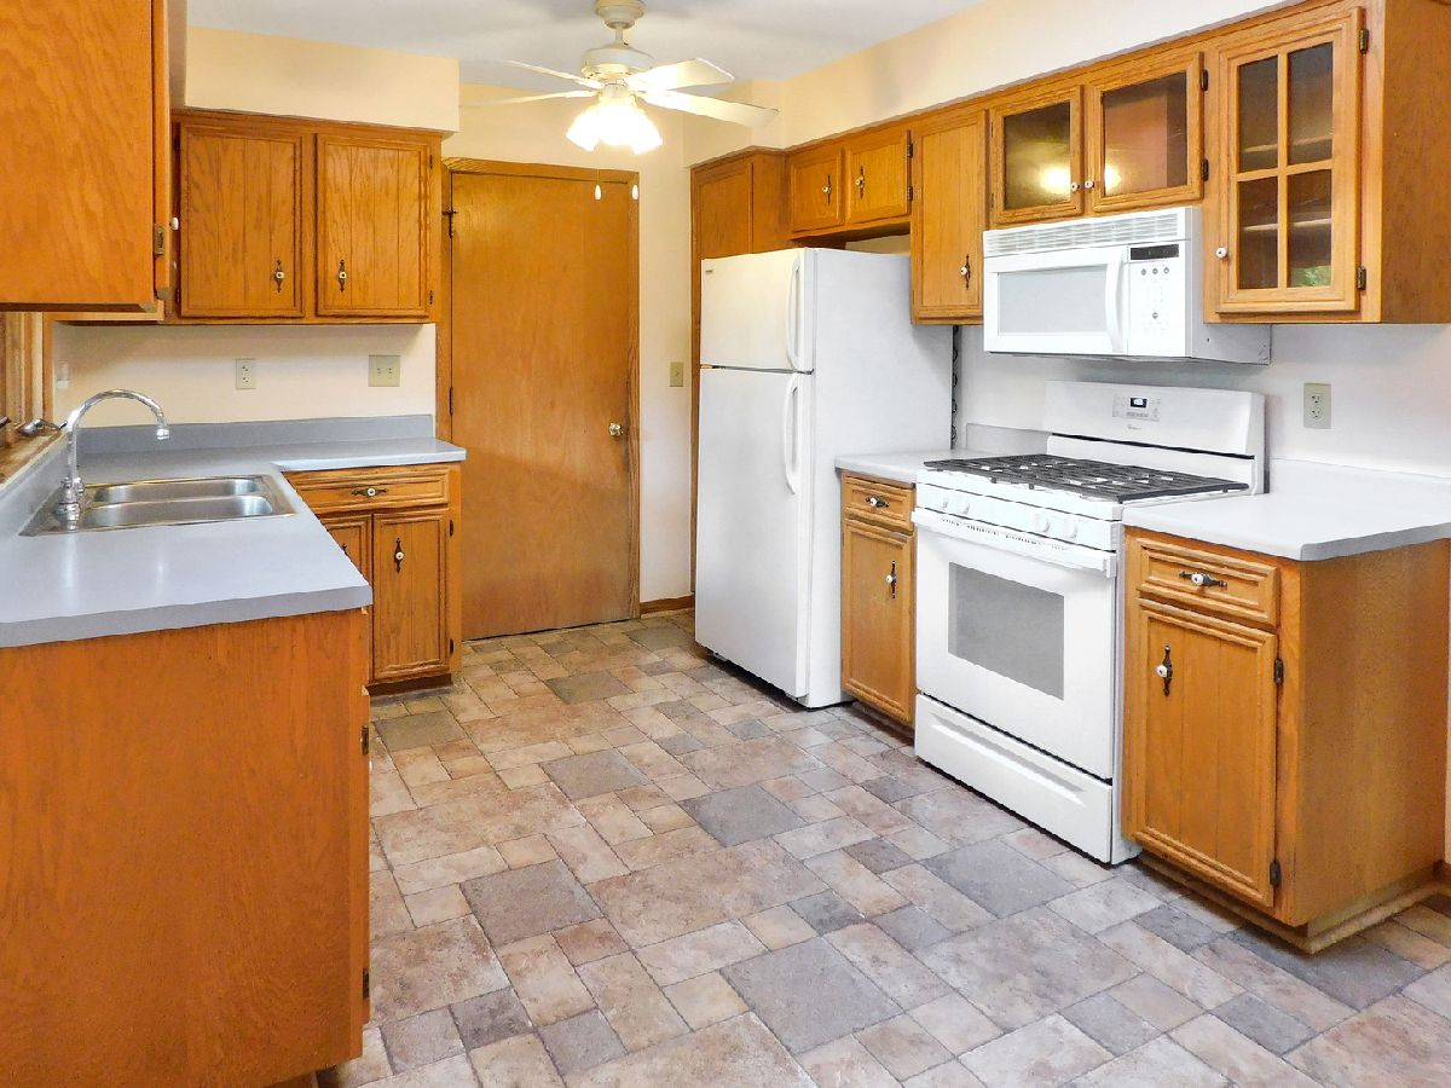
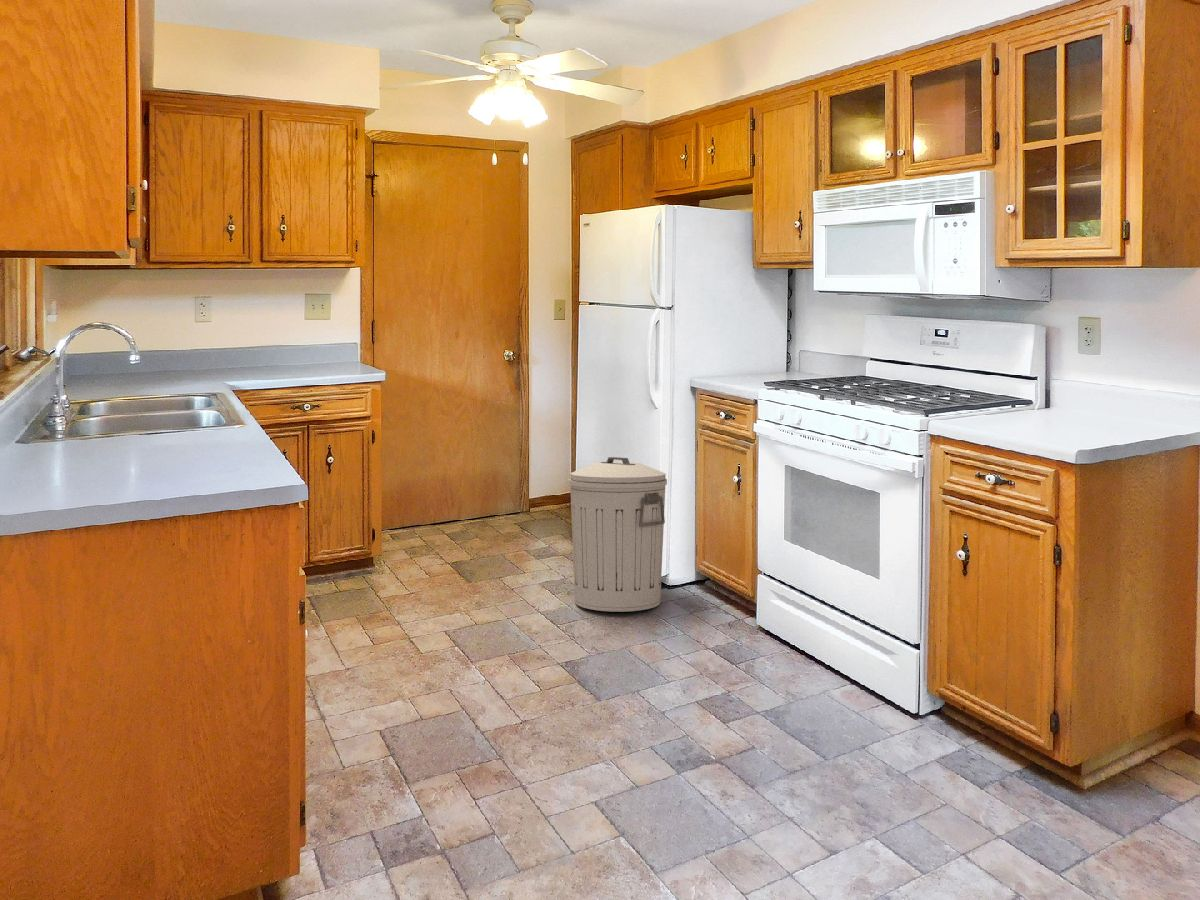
+ trash can [568,456,668,613]
